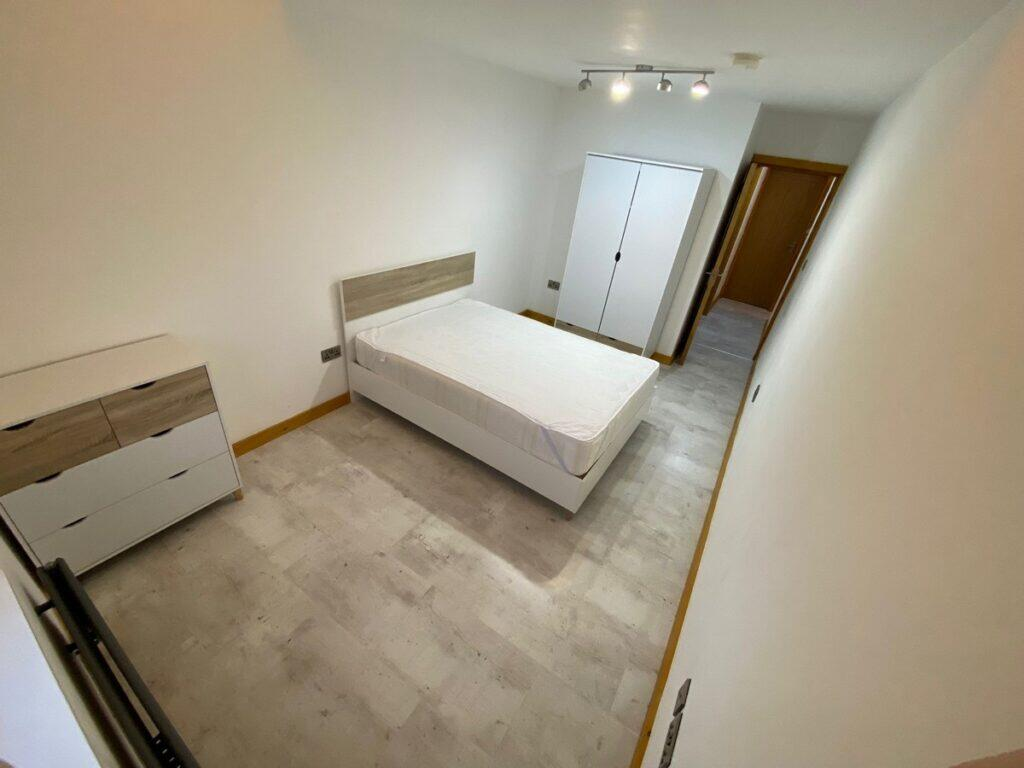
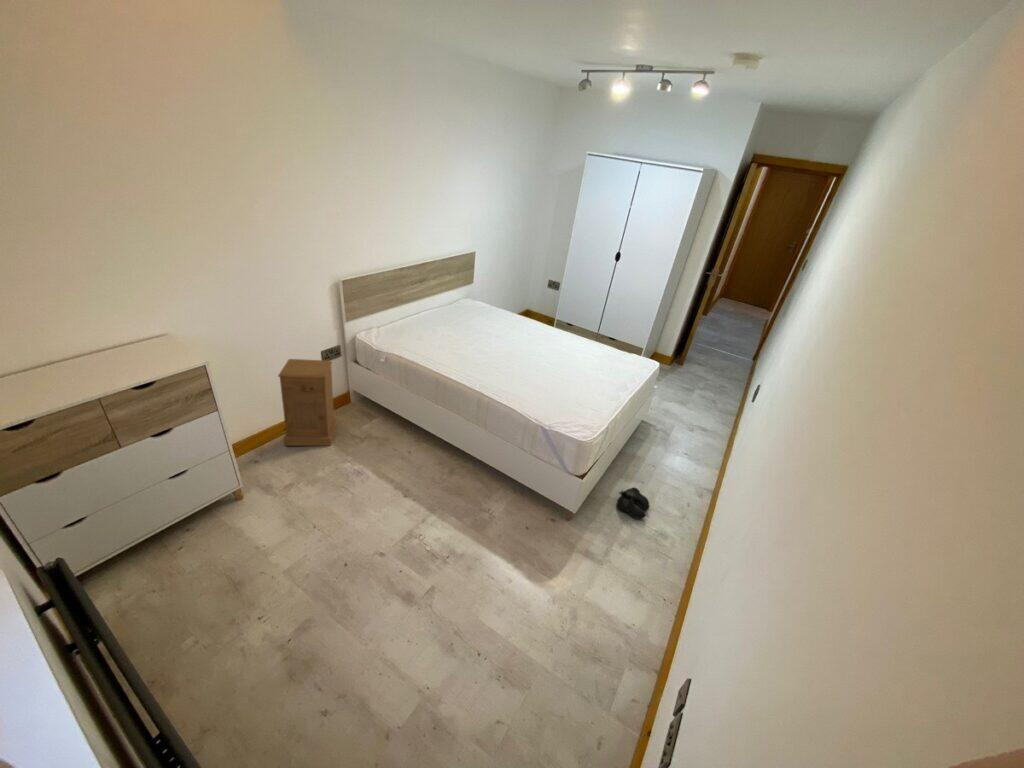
+ nightstand [277,358,337,447]
+ boots [615,486,650,519]
